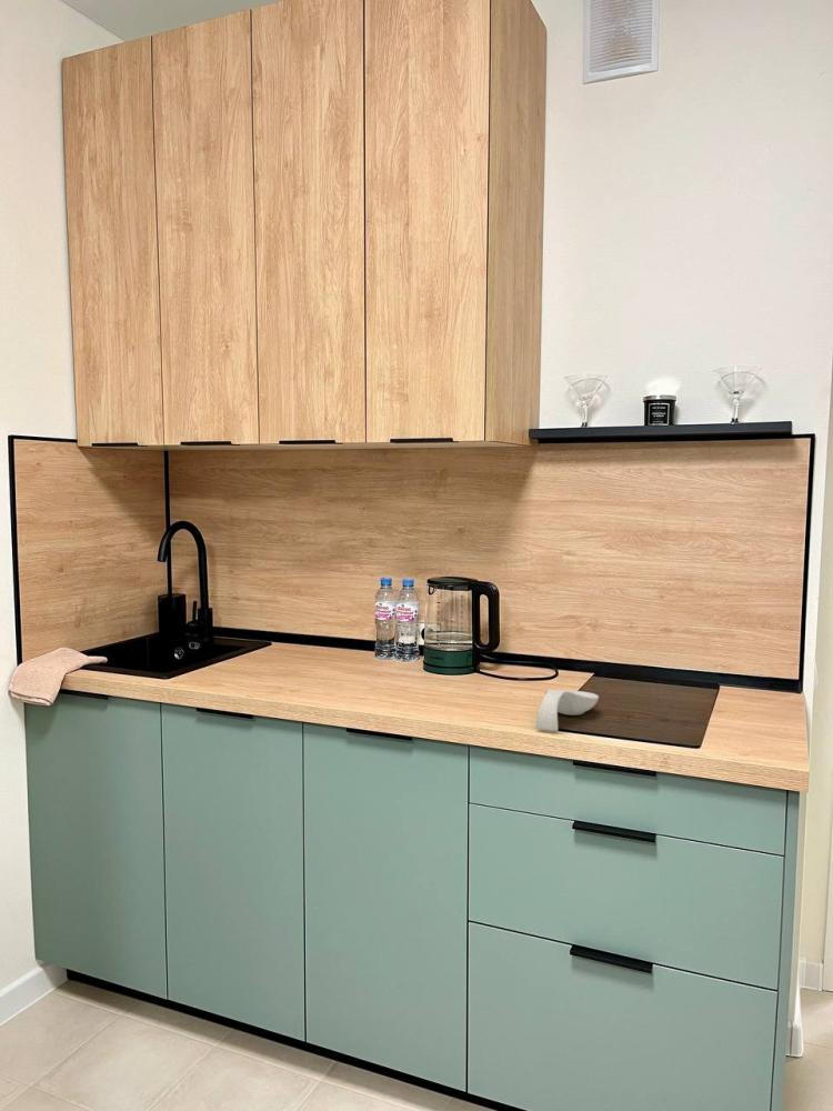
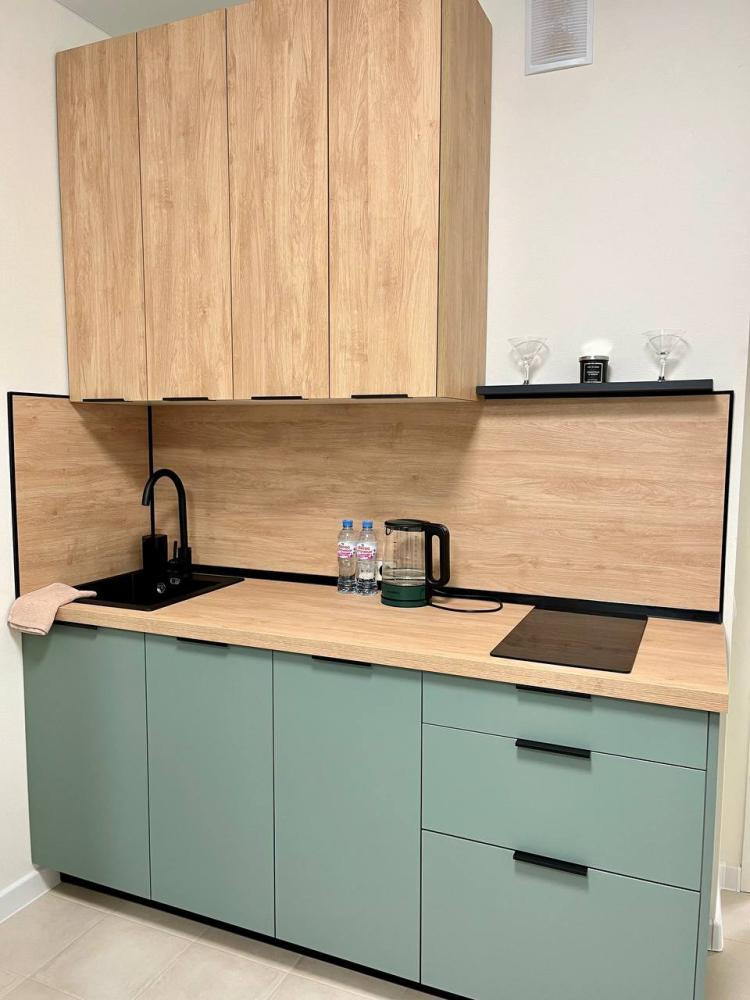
- spoon rest [534,688,600,732]
